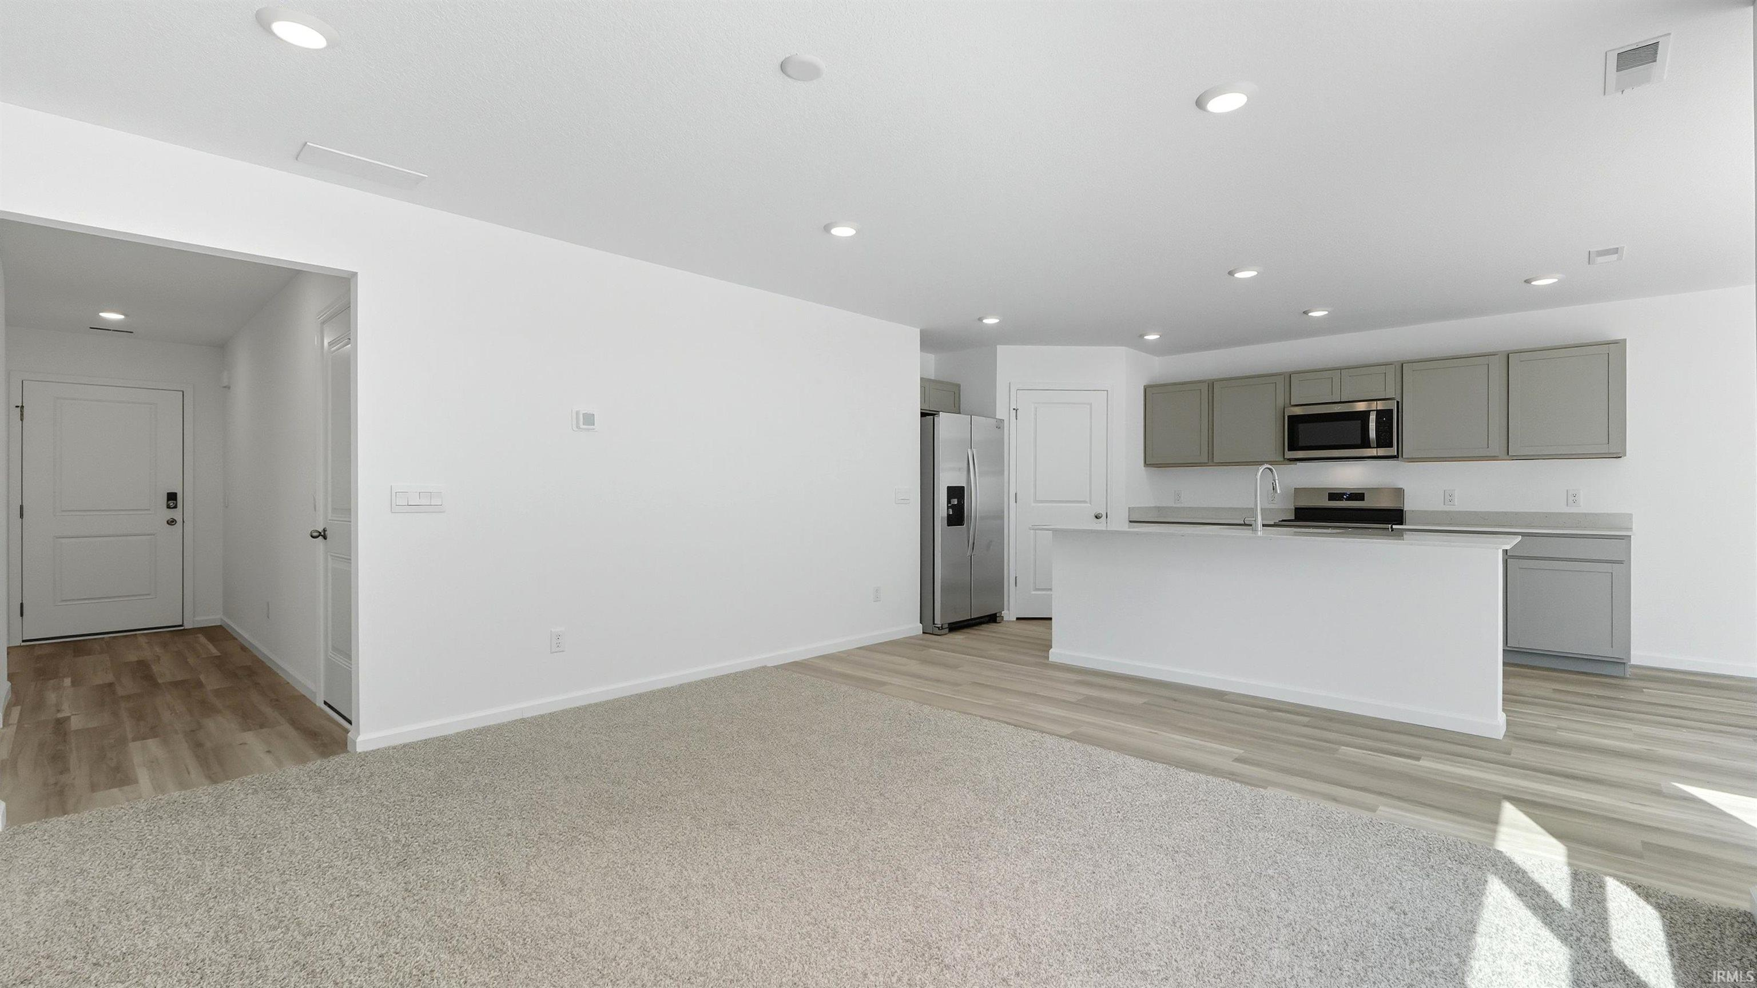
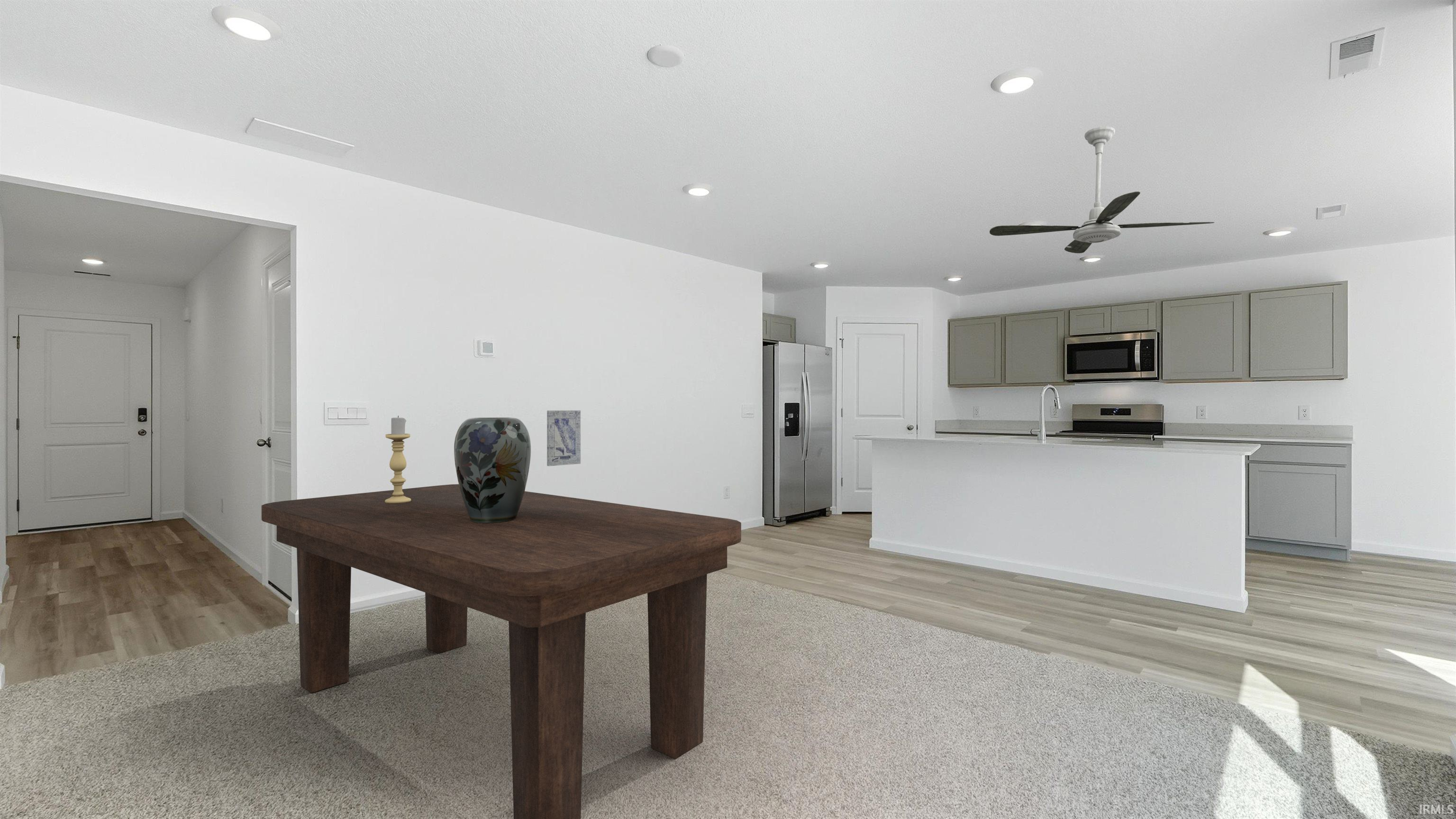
+ wall art [546,410,581,467]
+ dining table [261,484,742,819]
+ ceiling fan [989,126,1215,254]
+ candle holder [385,415,411,503]
+ vase [454,417,531,523]
